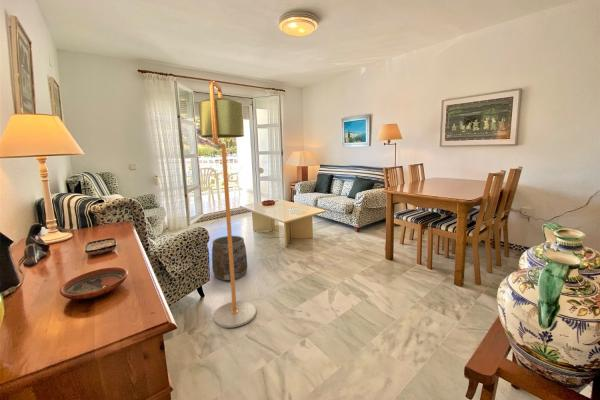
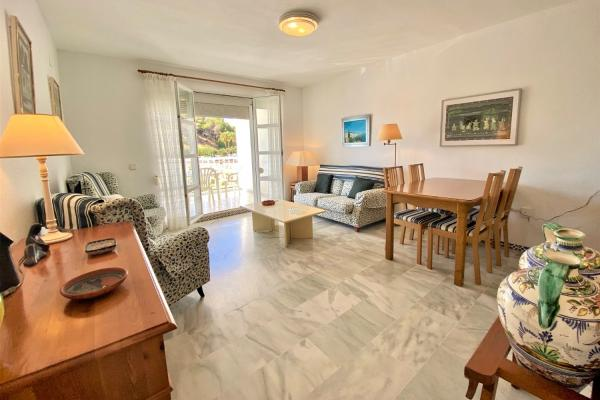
- bucket [211,235,248,281]
- floor lamp [197,79,257,329]
